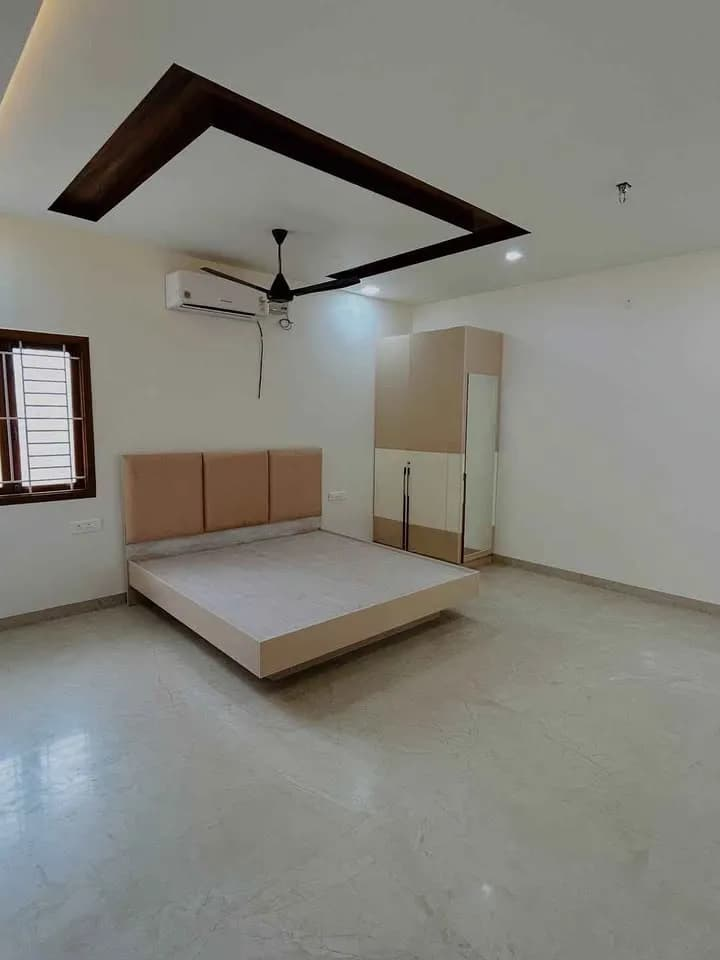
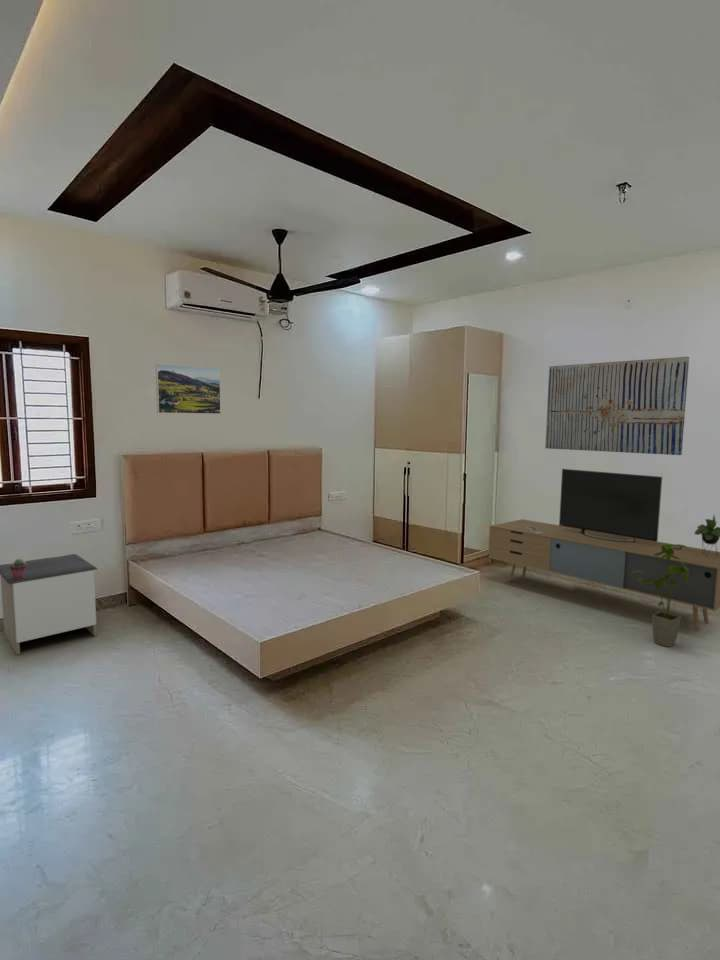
+ potted succulent [9,558,27,579]
+ wall art [544,356,690,456]
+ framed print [155,363,222,415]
+ media console [488,468,720,632]
+ nightstand [0,553,98,656]
+ house plant [630,543,690,648]
